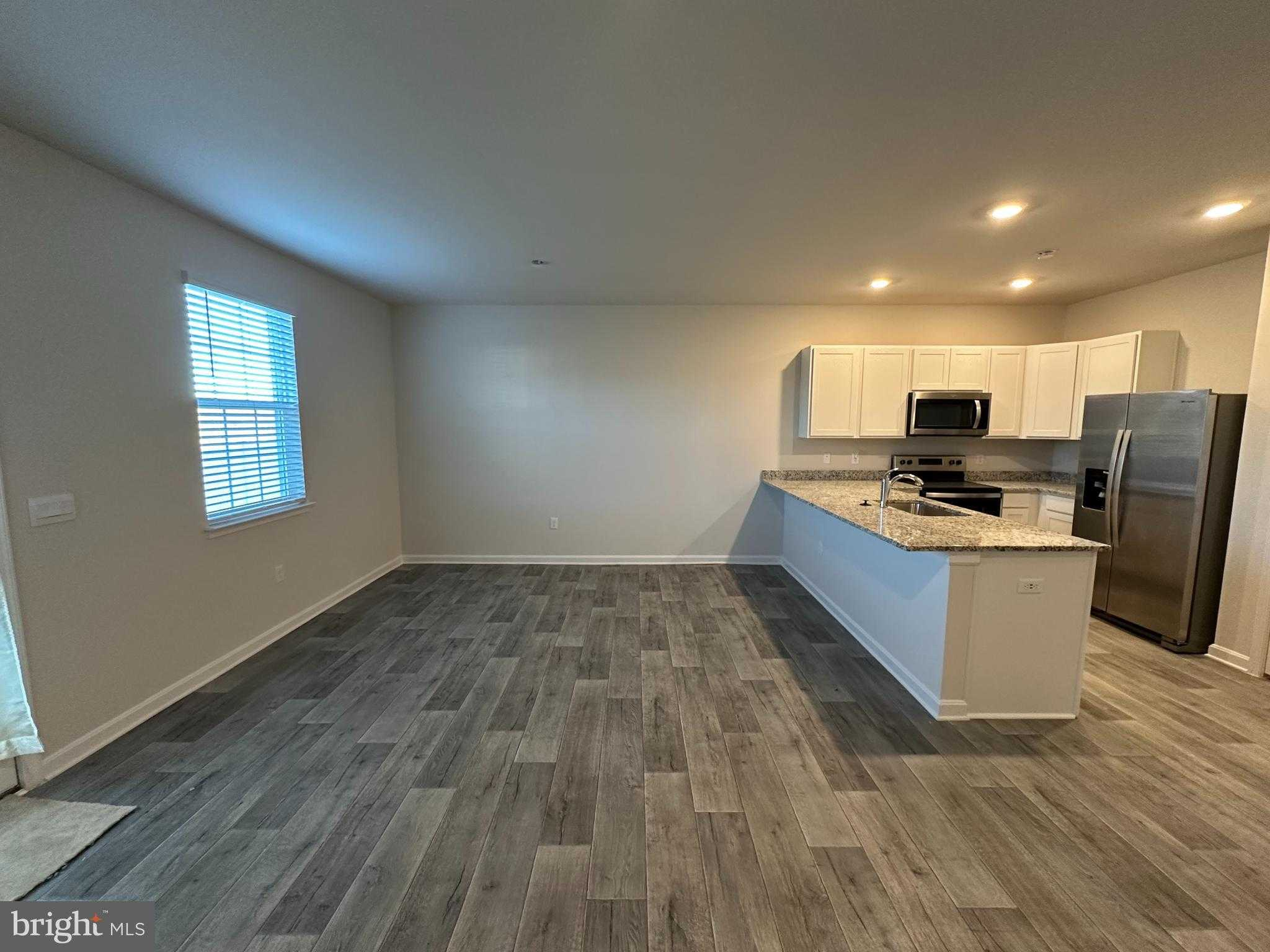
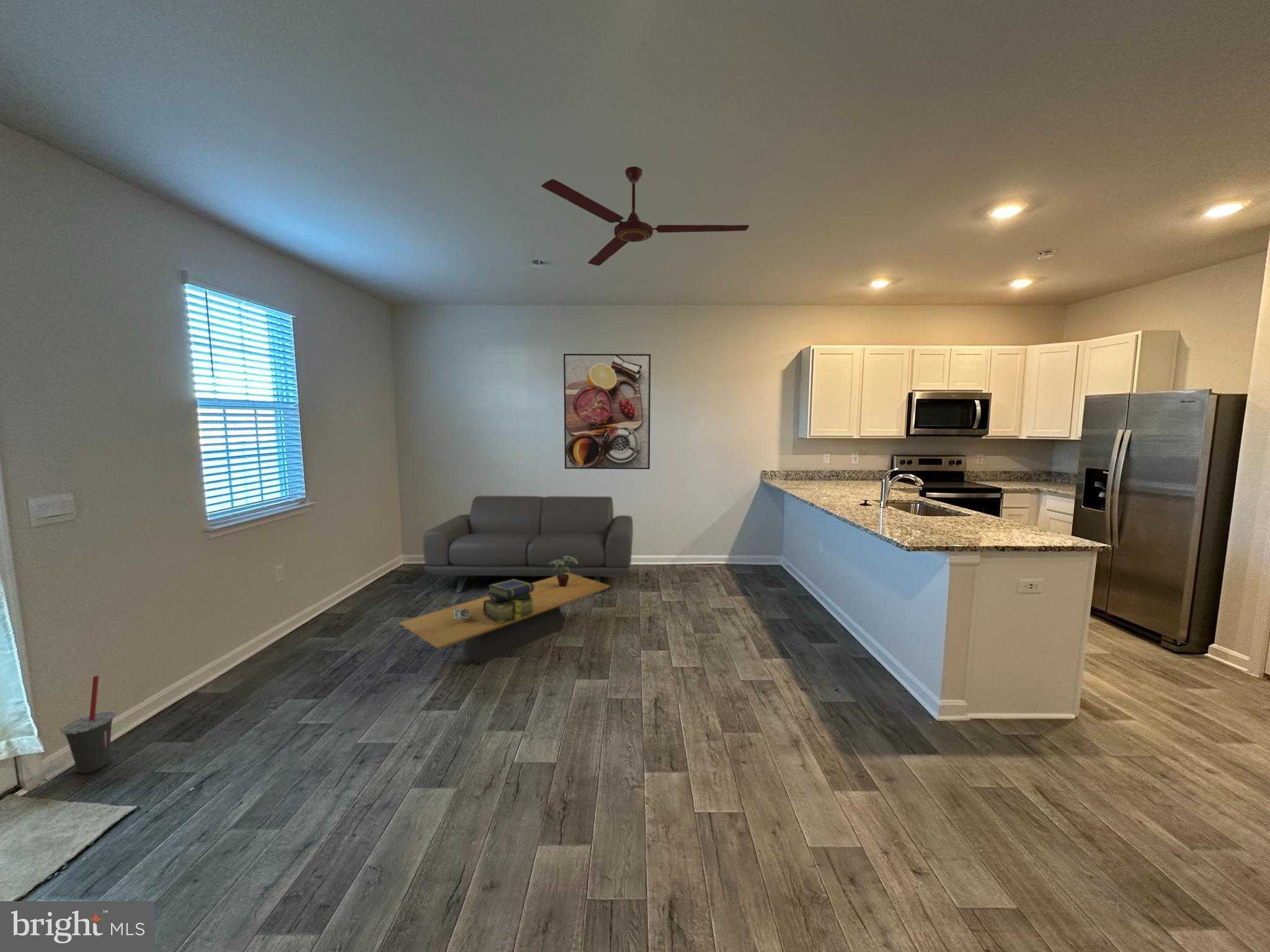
+ potted plant [549,557,577,587]
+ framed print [563,353,651,470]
+ beverage cup [60,675,116,774]
+ ceiling fan [540,166,749,267]
+ coffee table [399,573,611,665]
+ sofa [422,495,634,594]
+ stack of books [483,578,535,623]
+ napkin ring [453,608,471,622]
